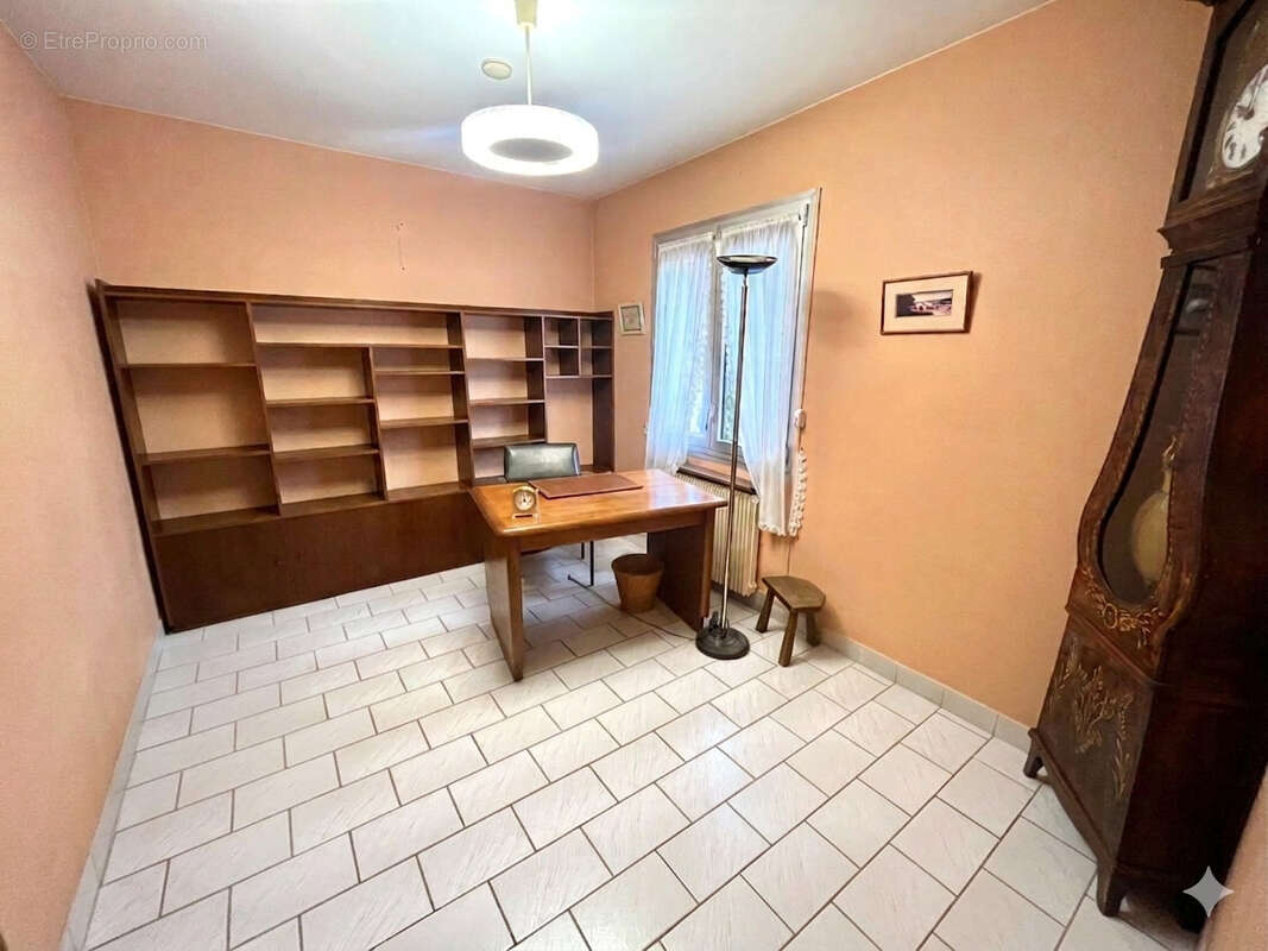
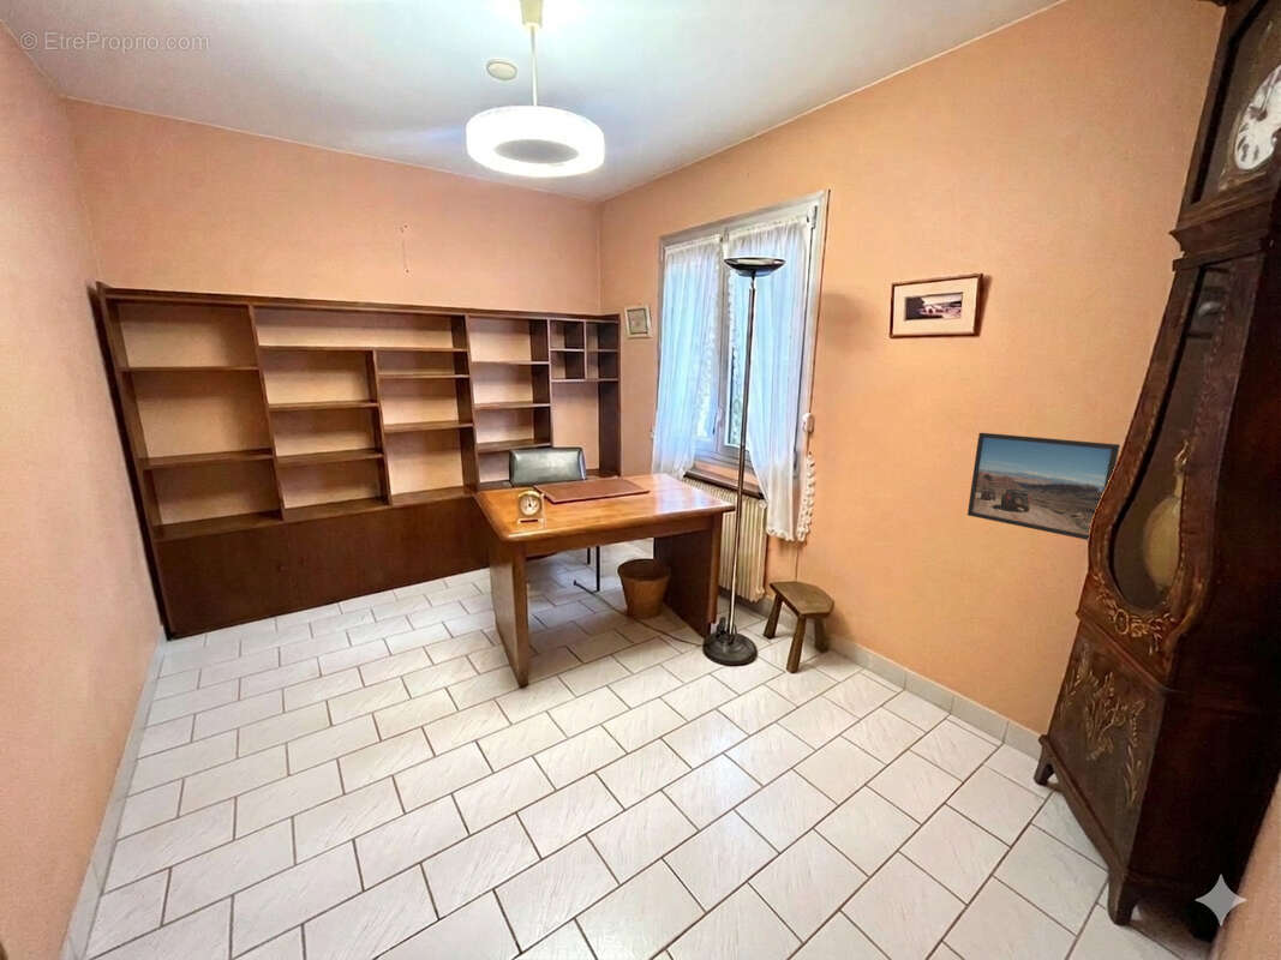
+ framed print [966,432,1121,541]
